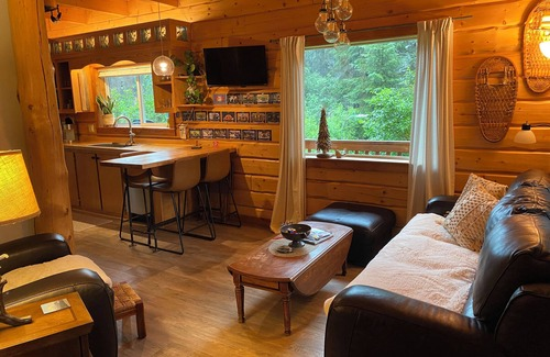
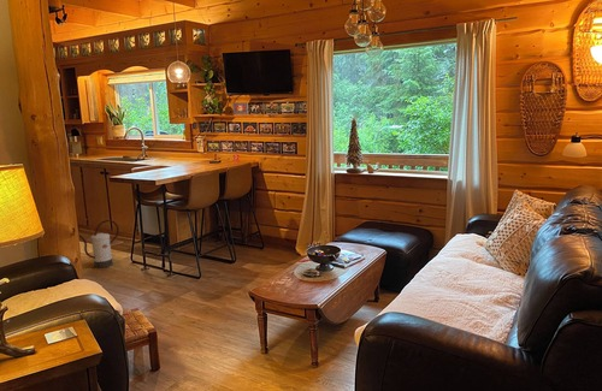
+ watering can [78,219,120,269]
